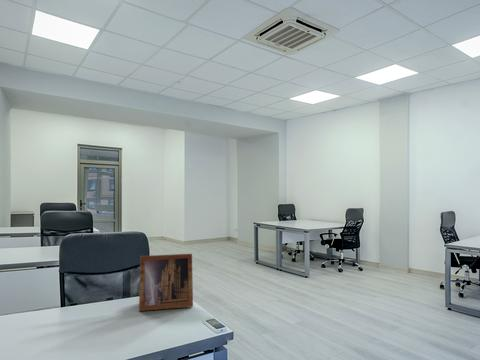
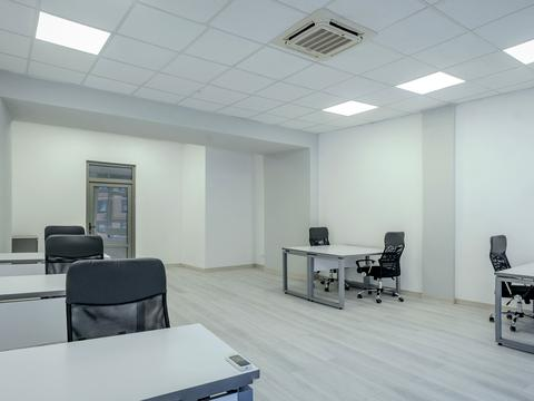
- picture frame [138,253,194,312]
